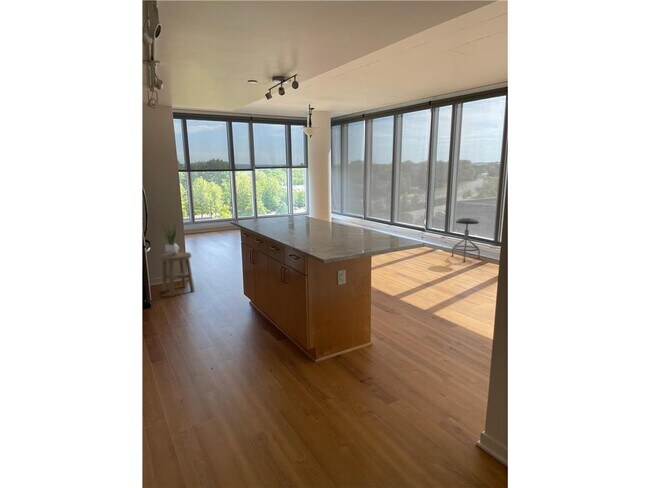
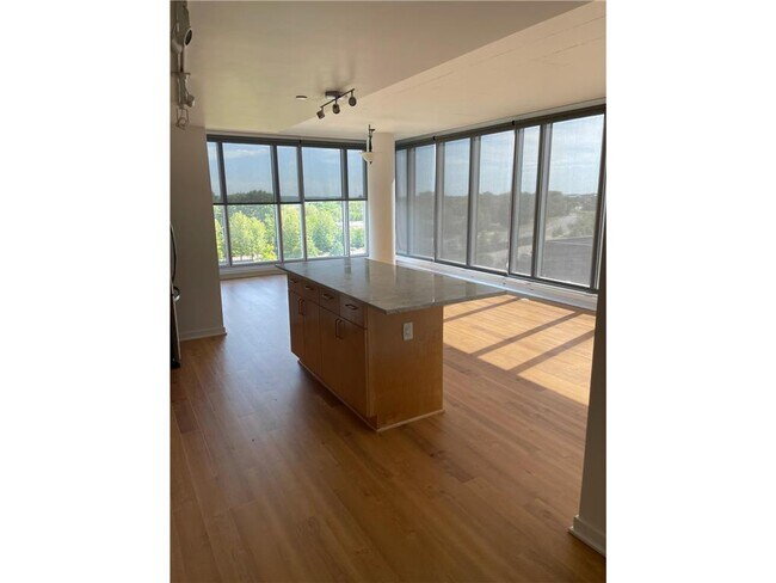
- stool [451,217,481,263]
- potted plant [162,221,180,256]
- stool [159,251,196,297]
